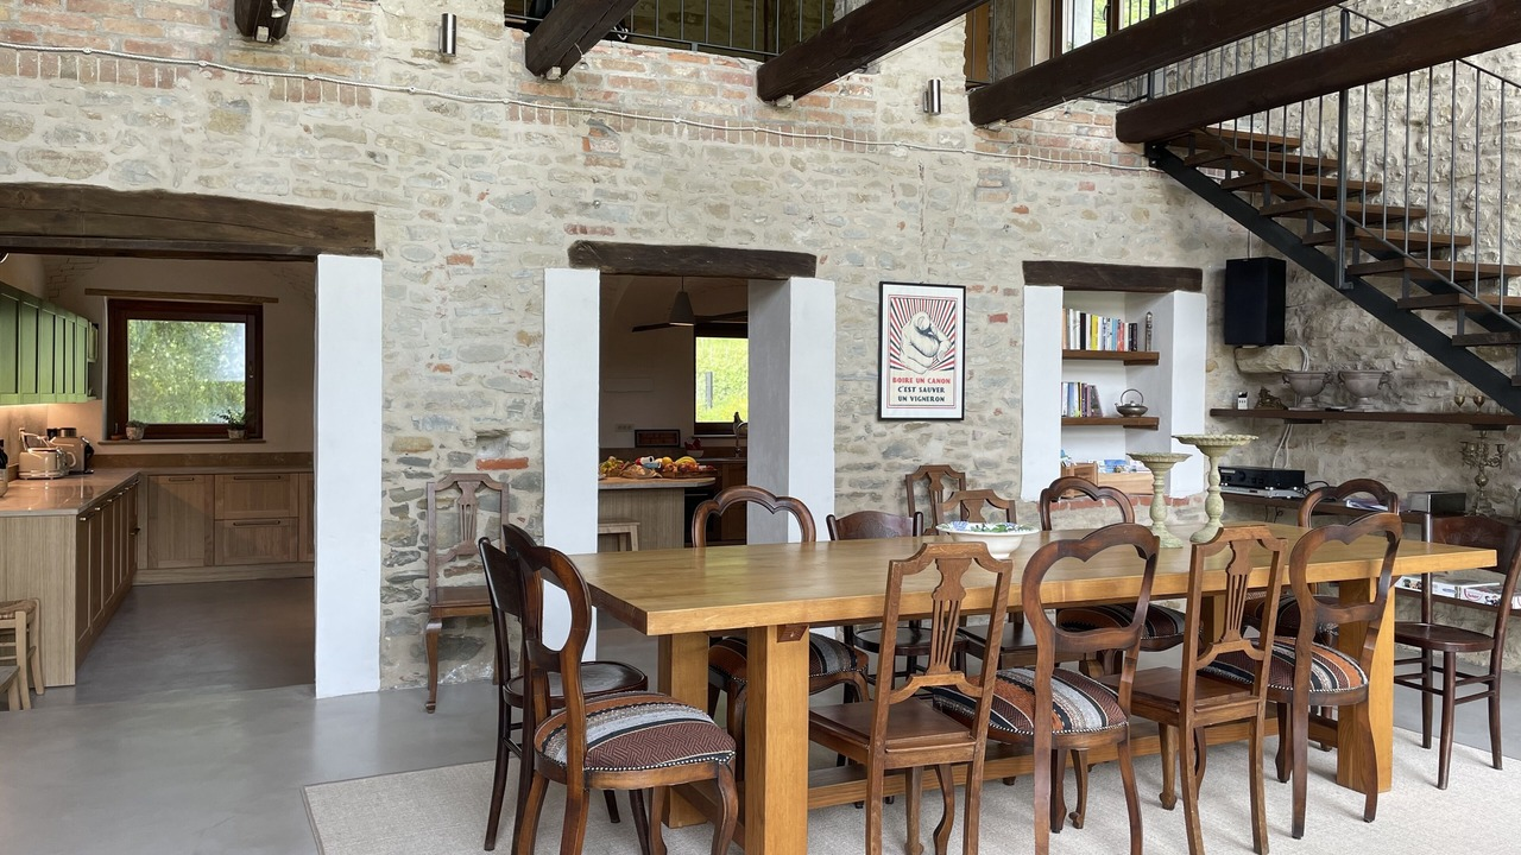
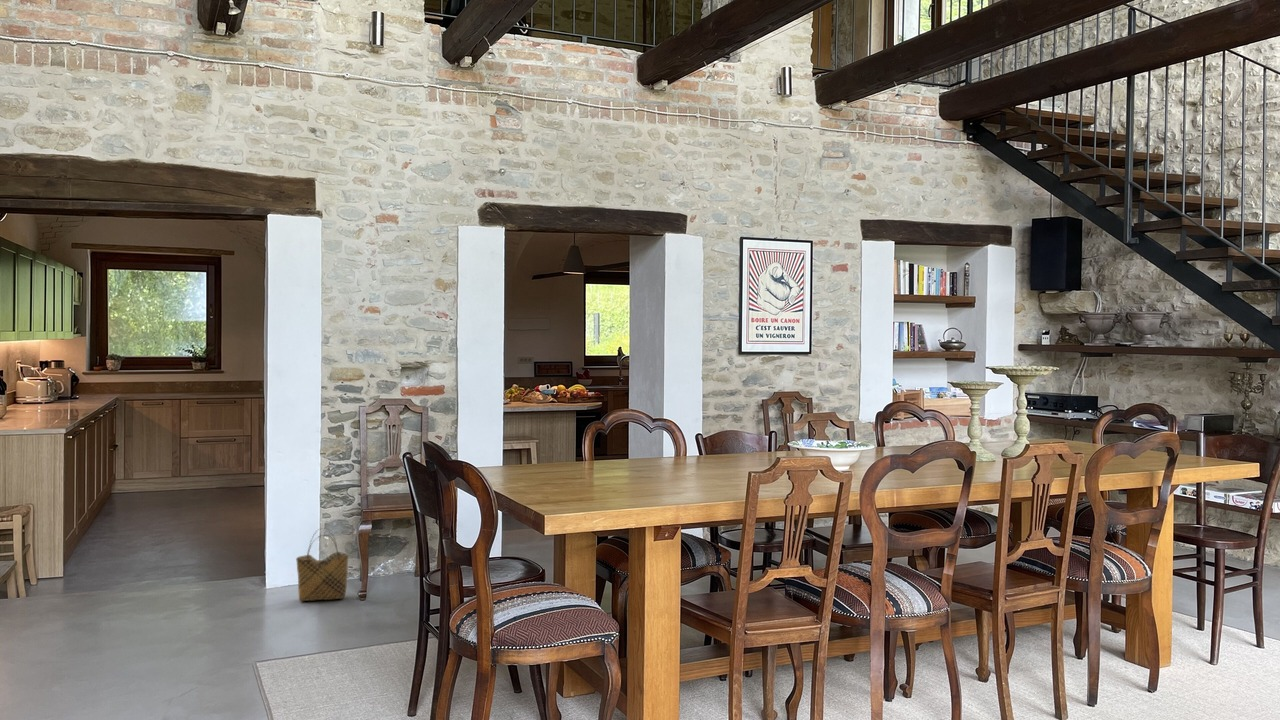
+ woven basket [295,527,350,602]
